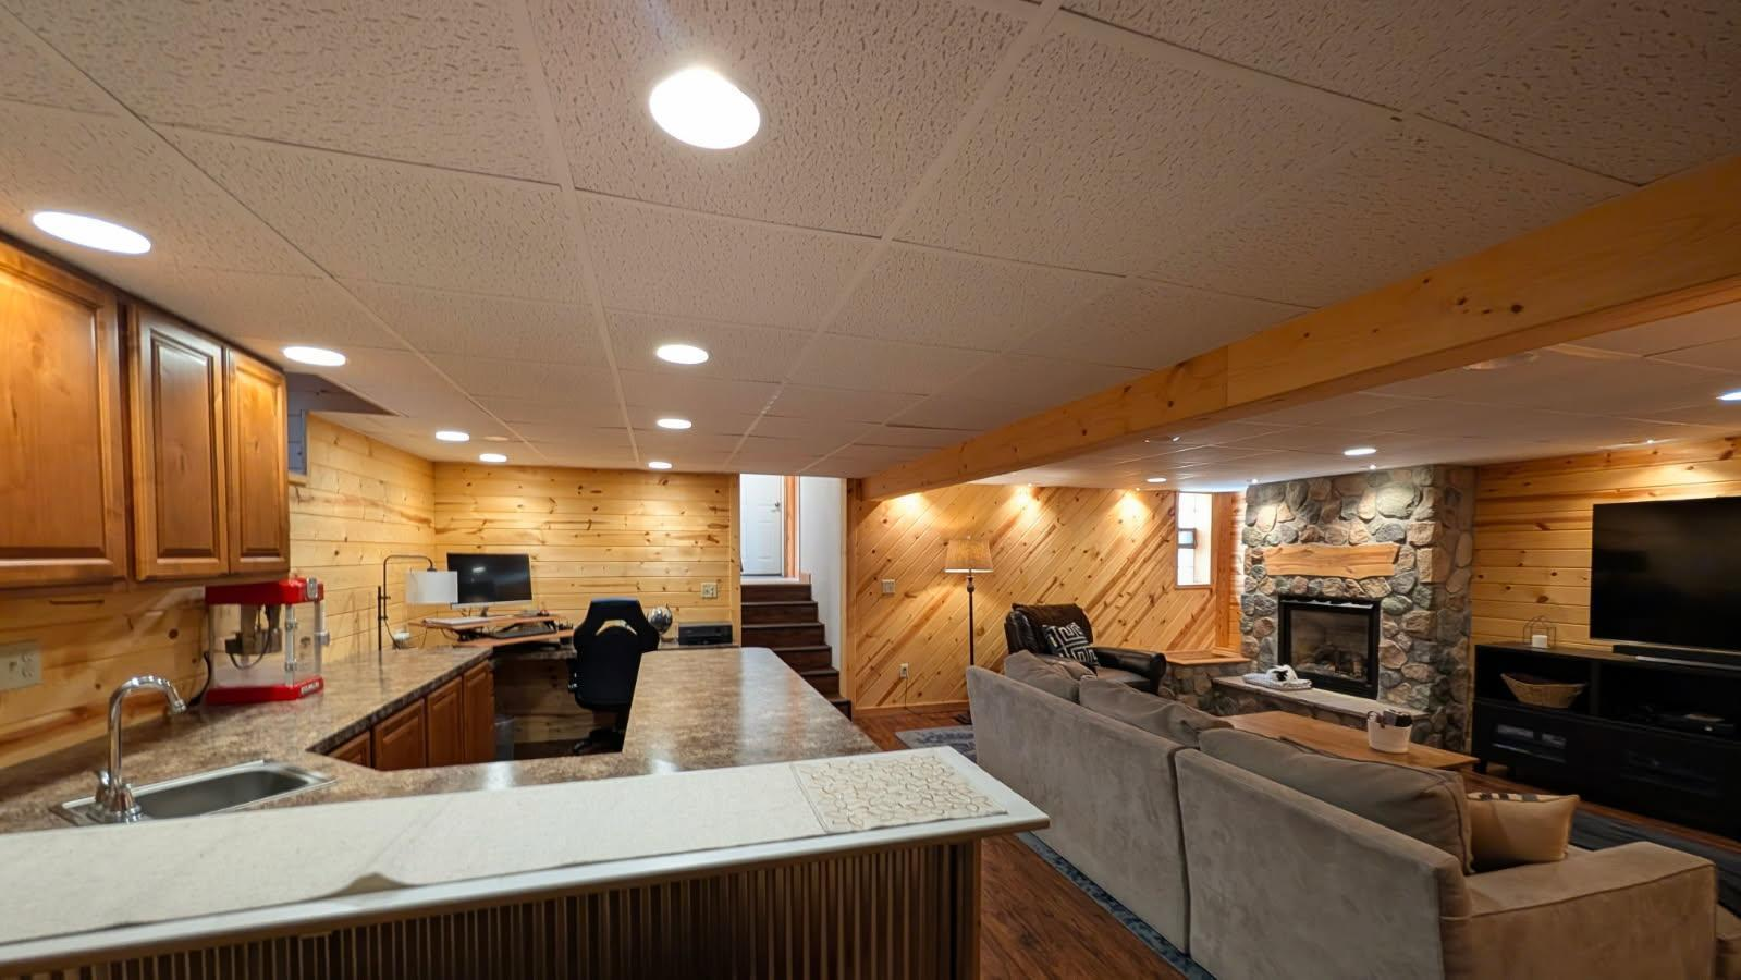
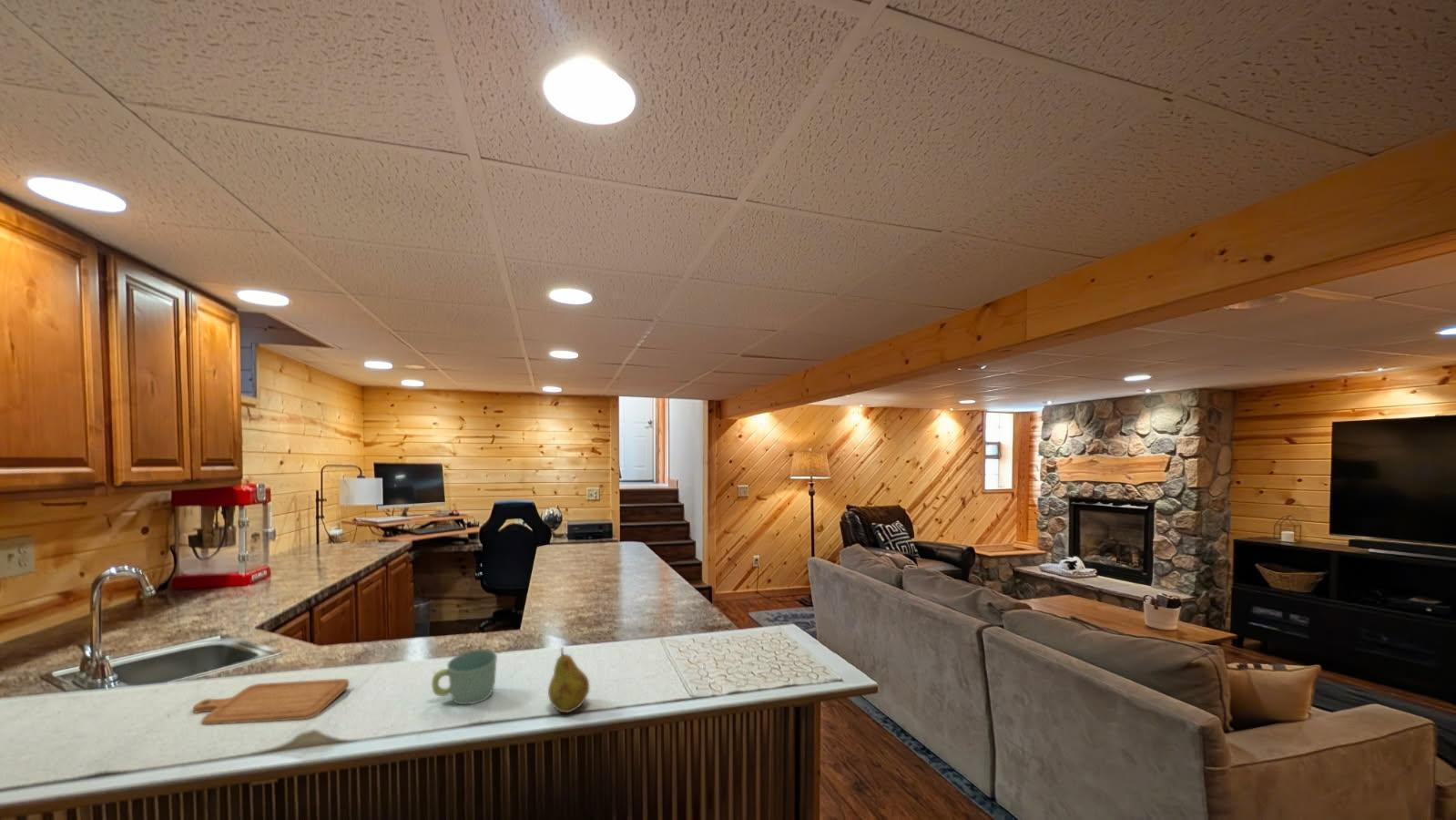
+ fruit [547,646,590,714]
+ chopping board [192,678,350,725]
+ mug [431,649,498,706]
